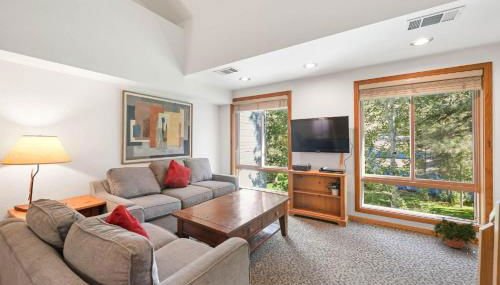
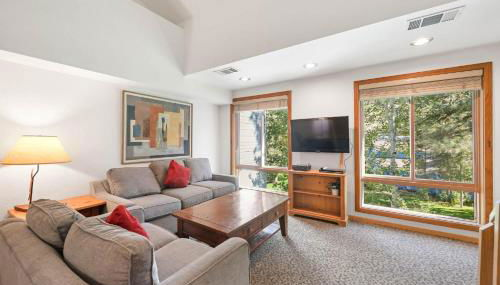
- potted plant [430,217,480,253]
